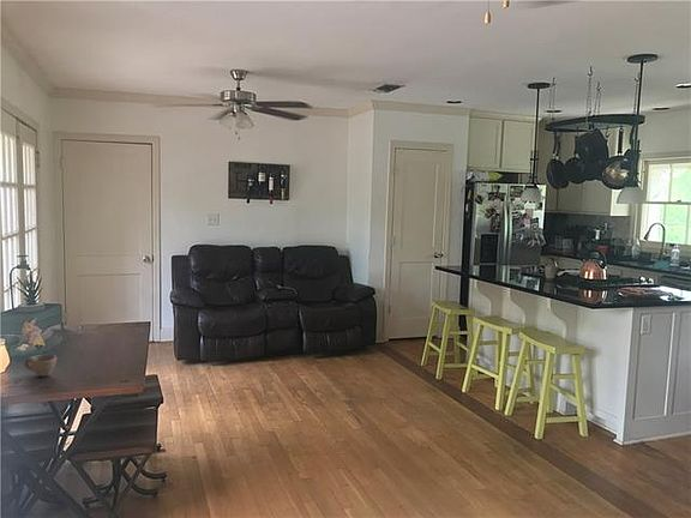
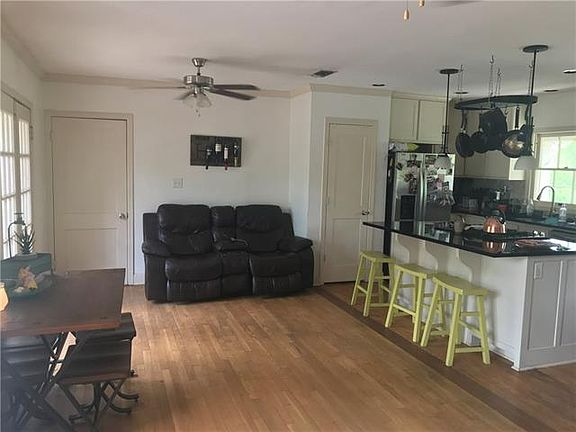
- cup [23,354,58,378]
